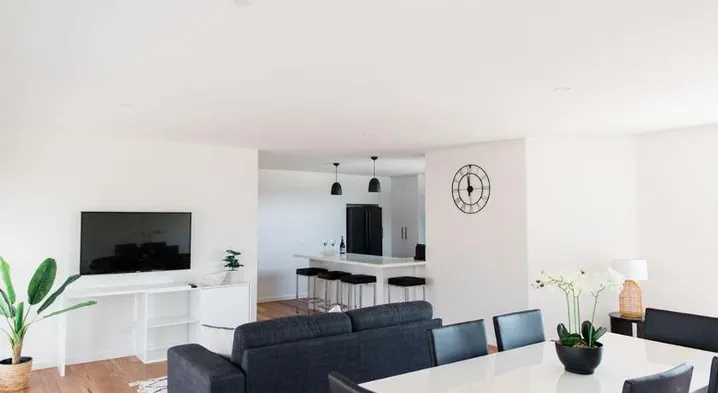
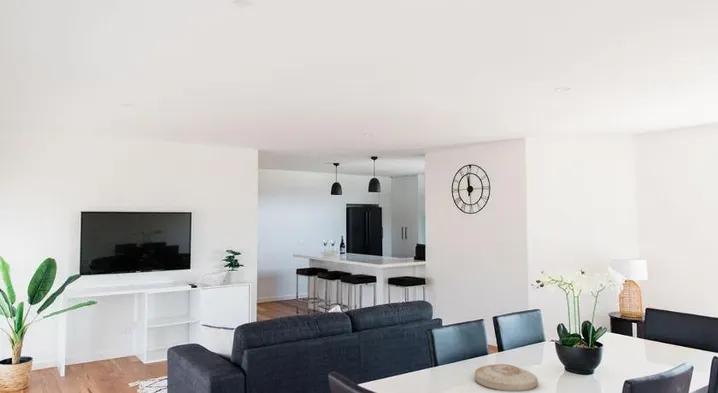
+ plate [474,363,539,392]
